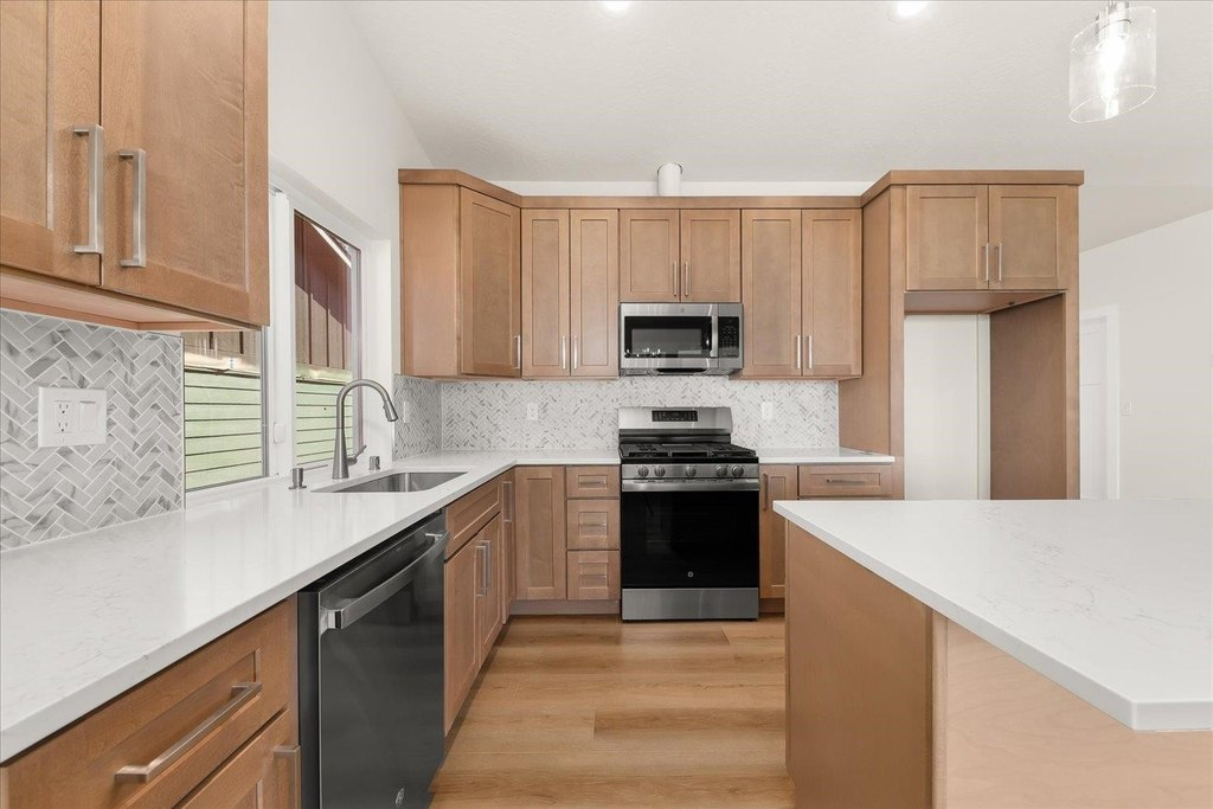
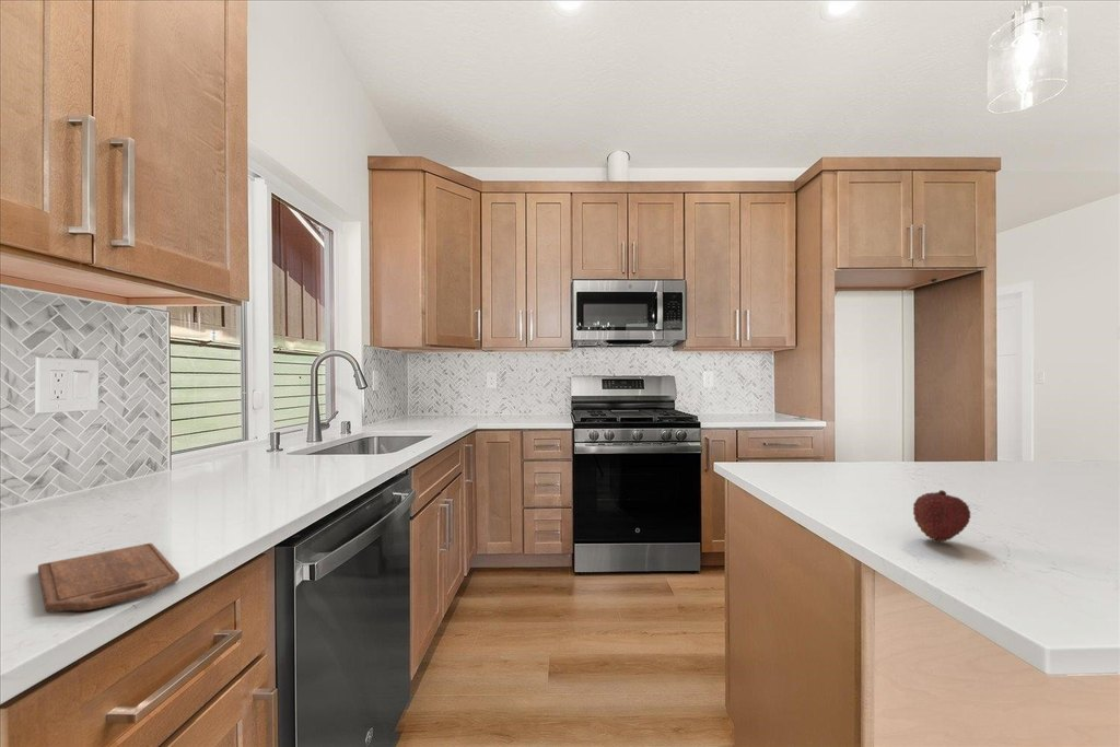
+ cutting board [37,542,180,614]
+ fruit [912,489,972,542]
